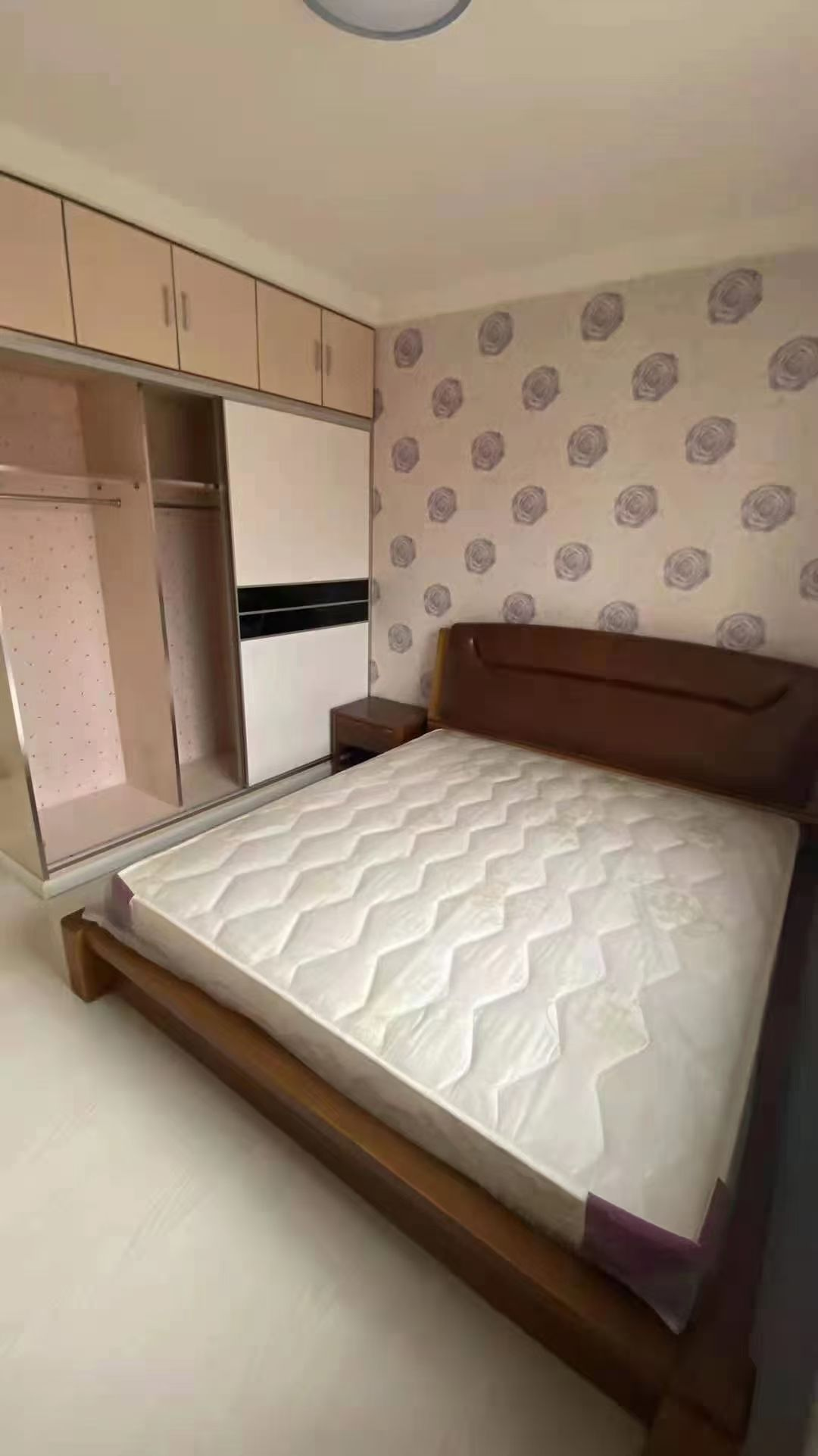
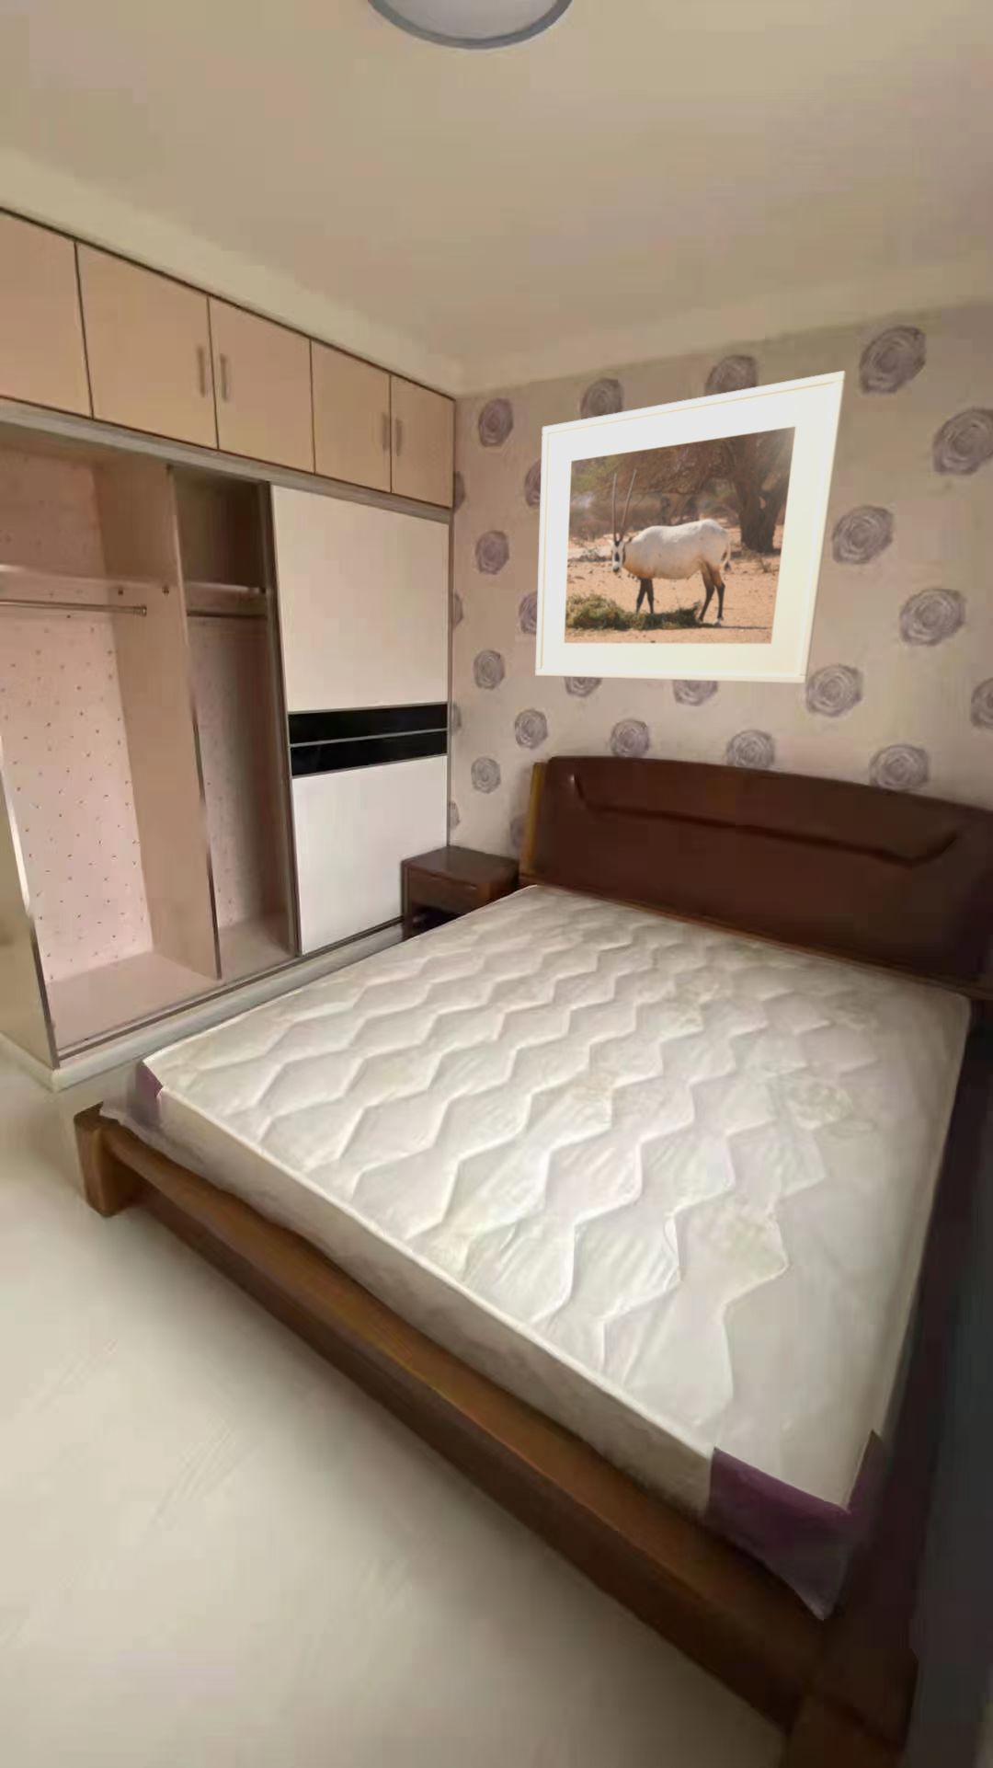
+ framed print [534,370,847,685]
